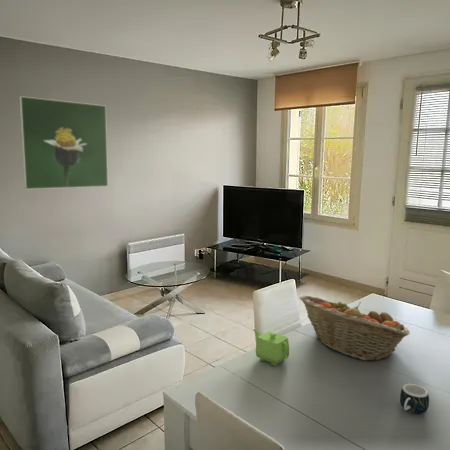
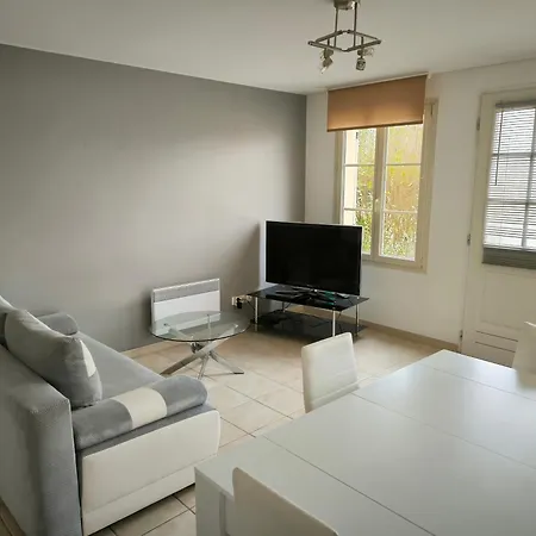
- teapot [252,328,290,367]
- fruit basket [299,294,411,362]
- mug [399,383,430,415]
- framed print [18,95,109,190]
